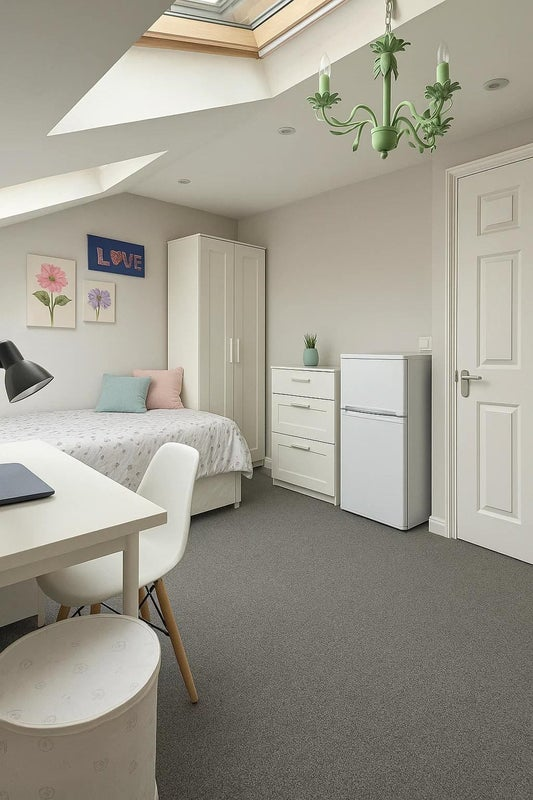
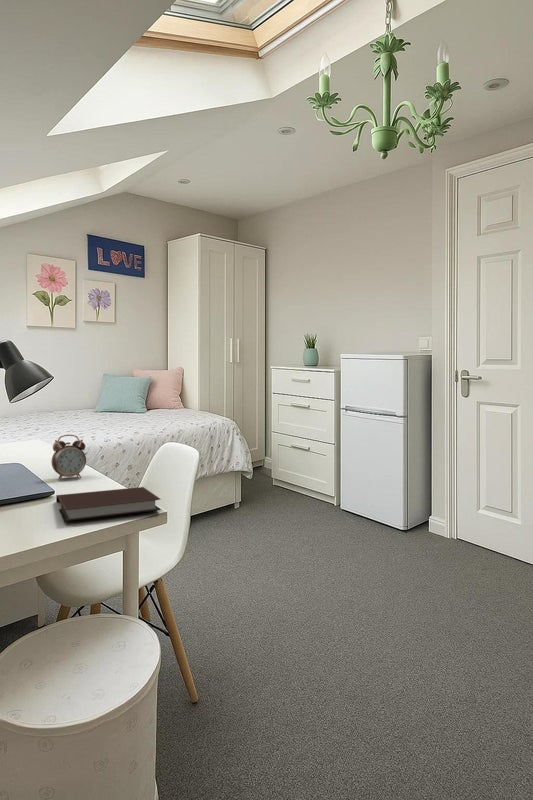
+ alarm clock [50,434,87,480]
+ notebook [55,486,162,522]
